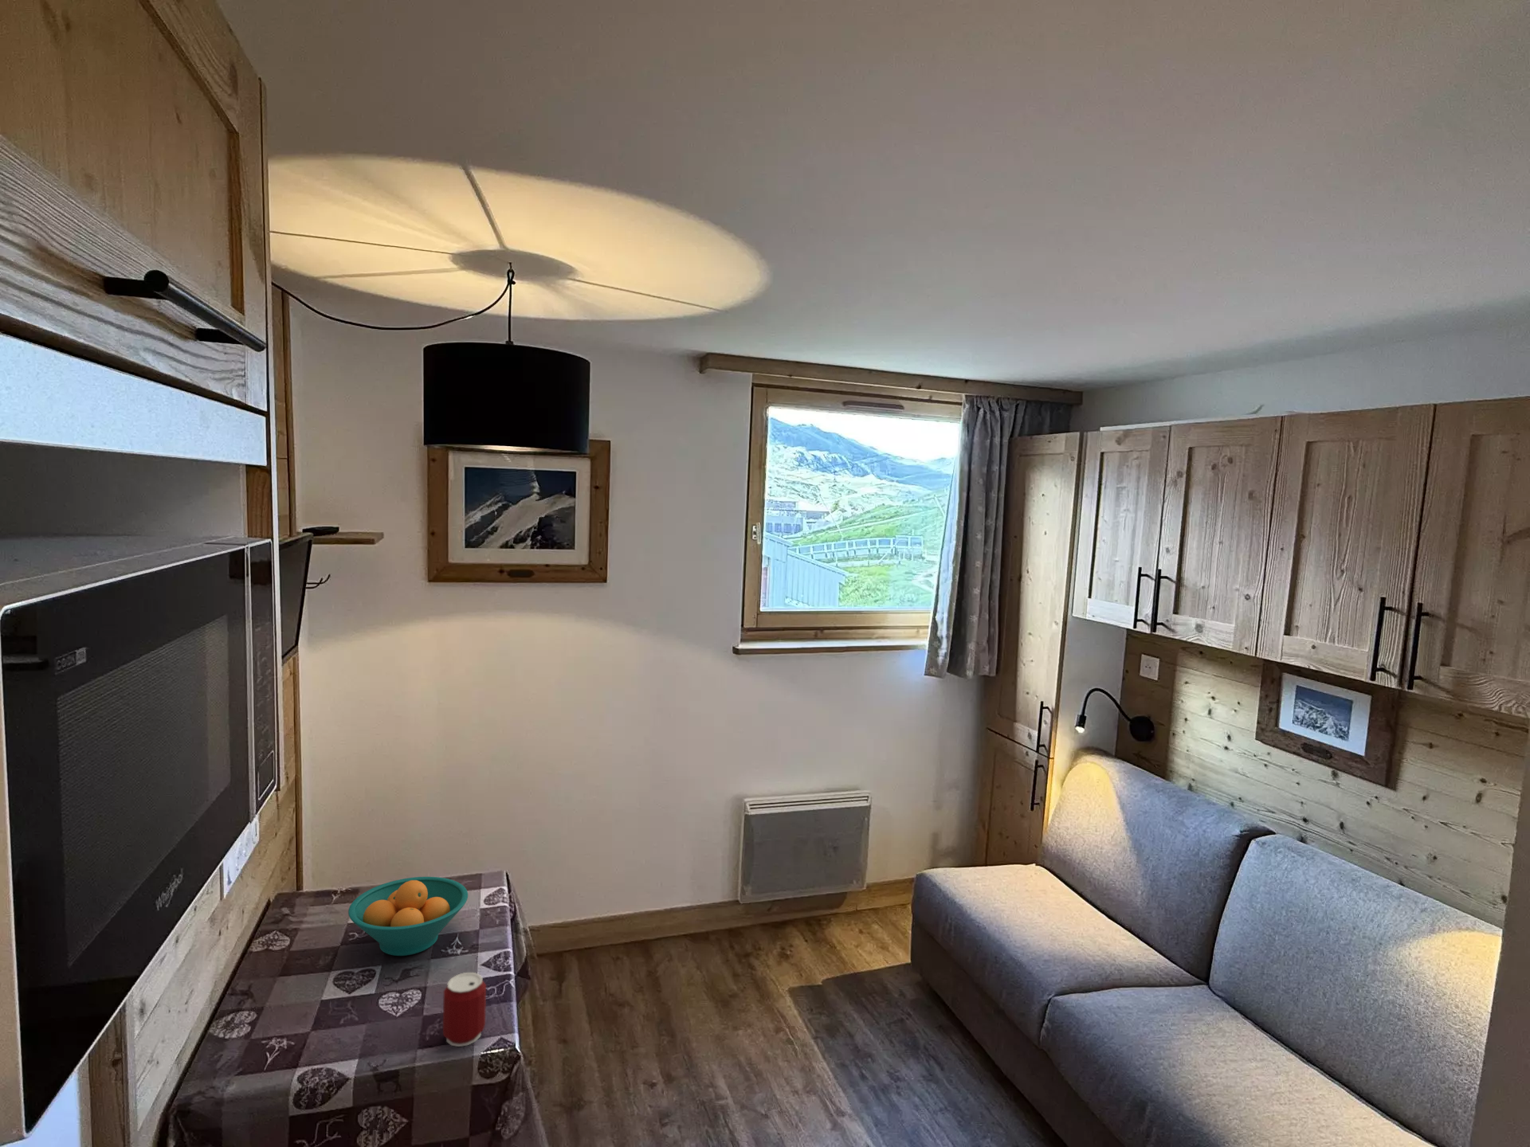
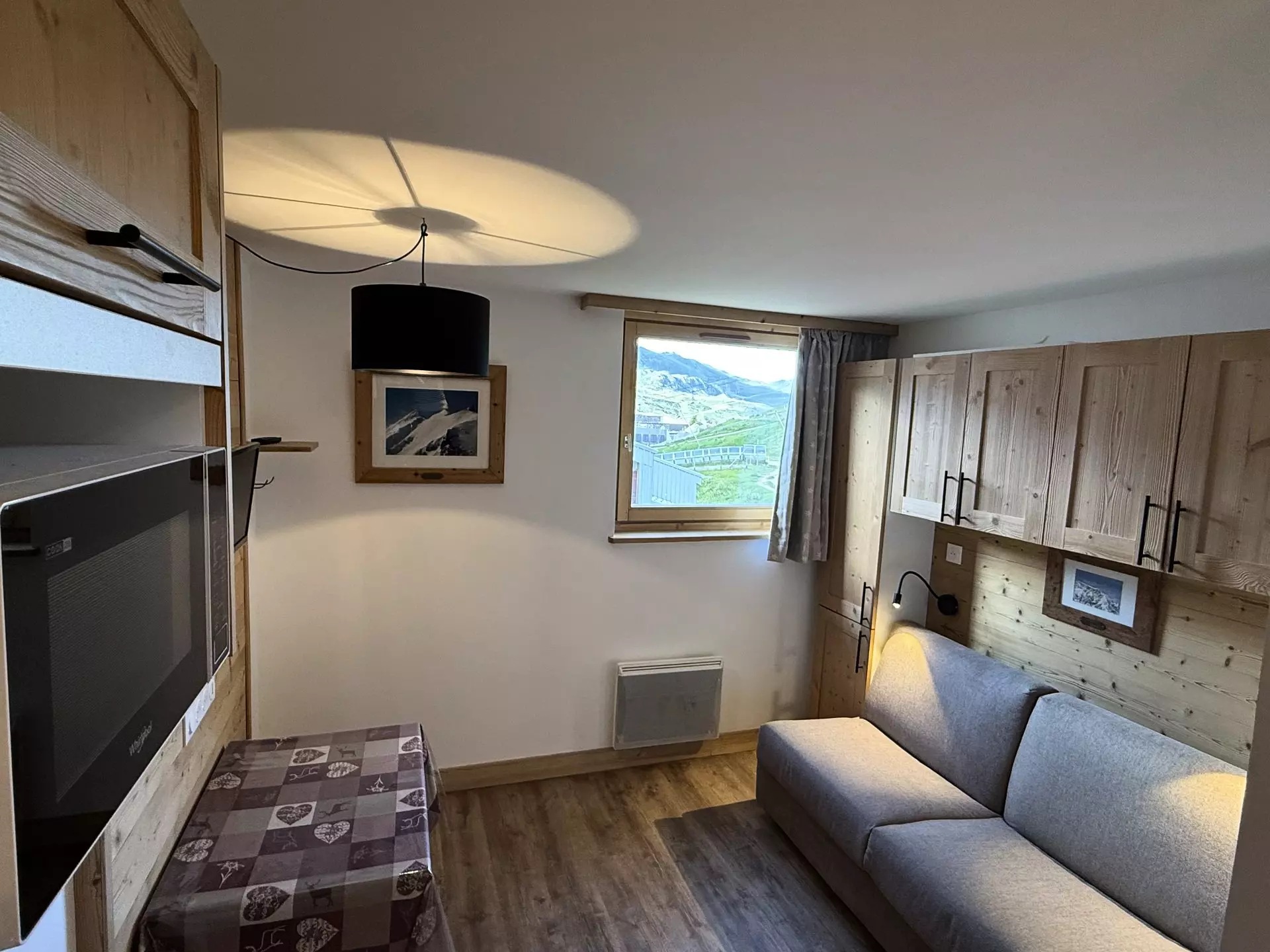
- fruit bowl [347,876,469,957]
- can [442,972,487,1047]
